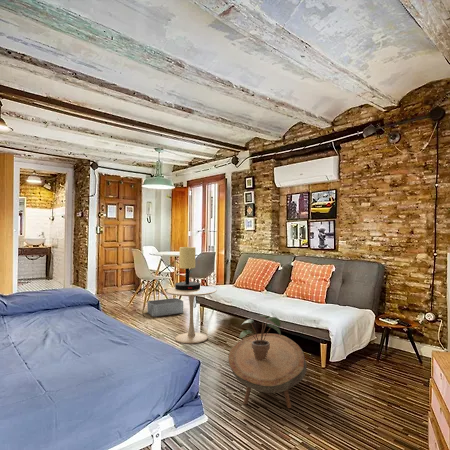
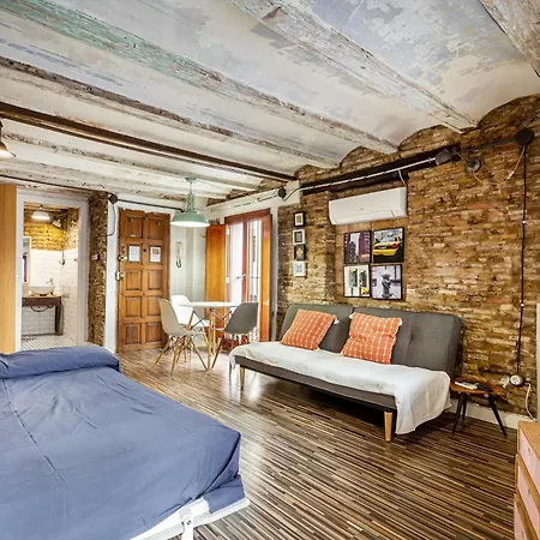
- storage bin [147,297,184,317]
- table lamp [174,246,201,290]
- side table [165,285,218,345]
- potted plant [238,314,282,361]
- coffee table [227,332,308,409]
